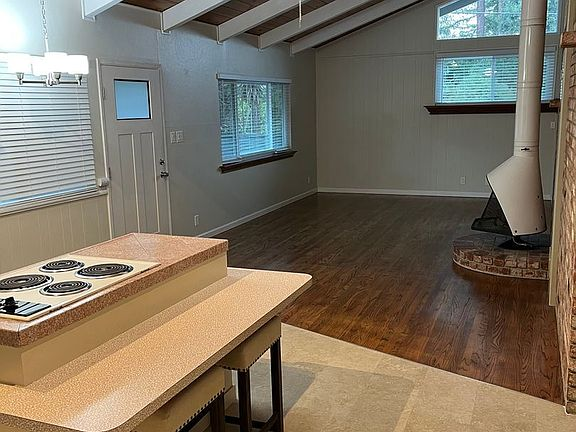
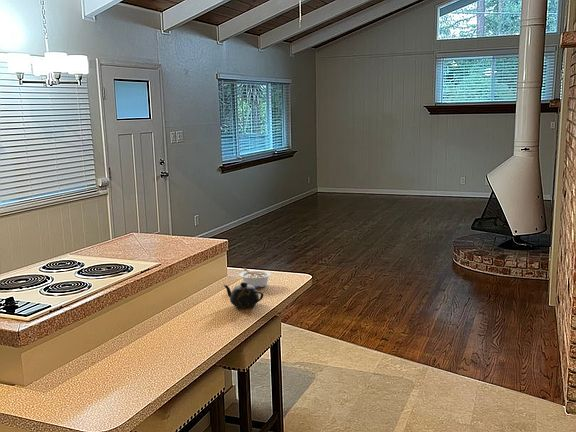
+ teapot [223,281,264,309]
+ legume [239,267,272,289]
